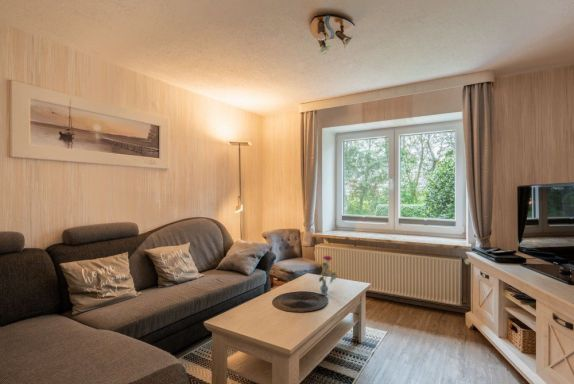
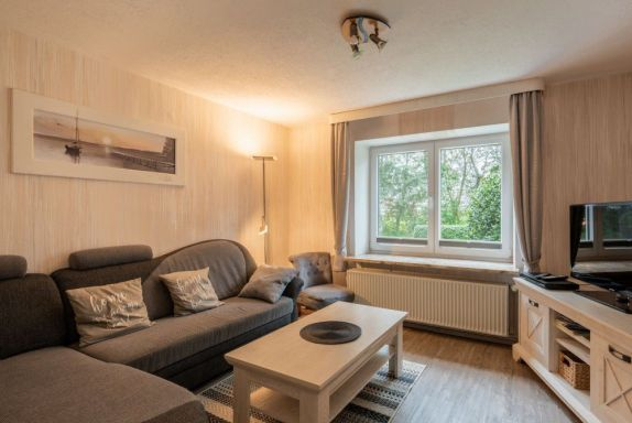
- vase [318,254,337,296]
